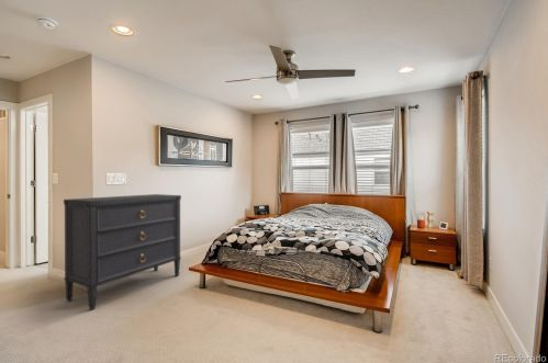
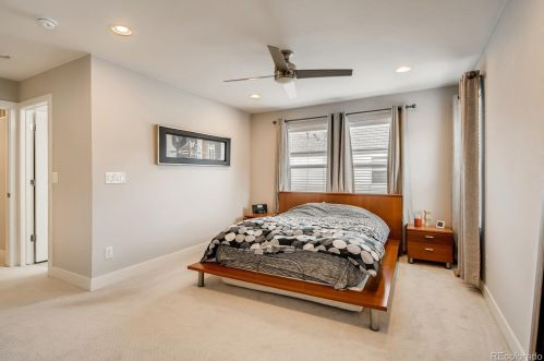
- dresser [63,193,182,311]
